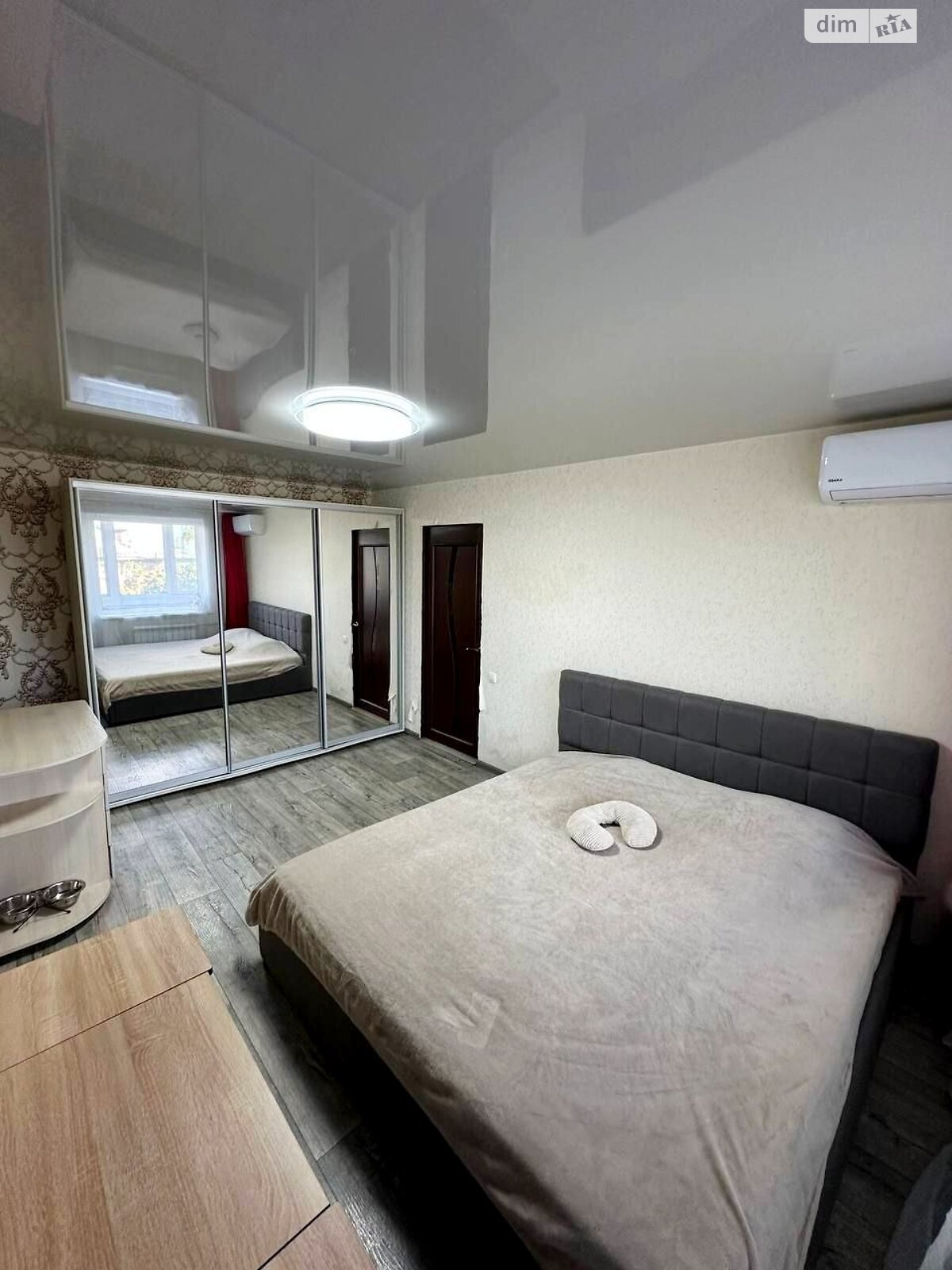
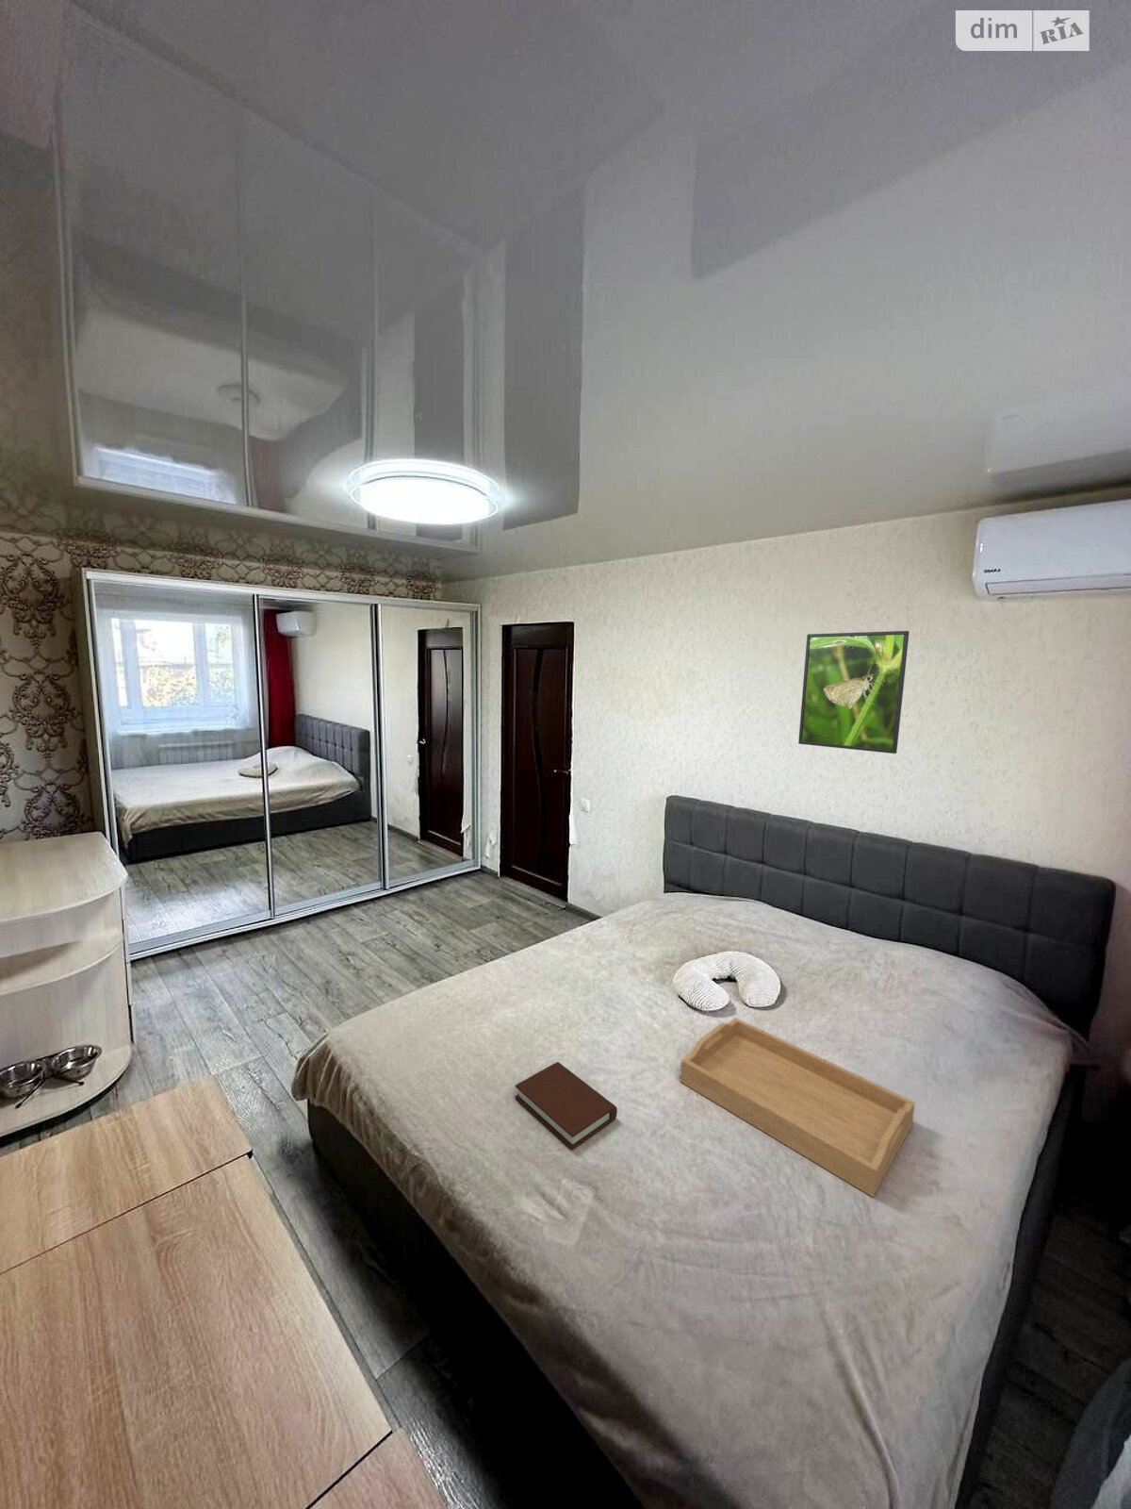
+ serving tray [678,1017,916,1198]
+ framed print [797,630,910,754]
+ book [514,1061,618,1150]
